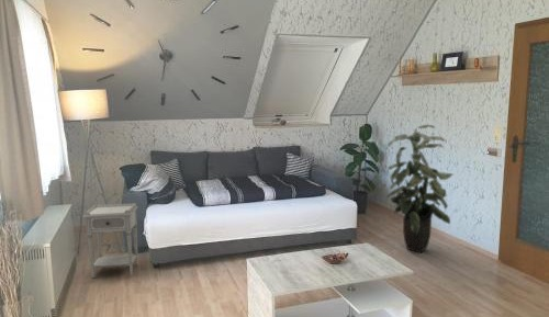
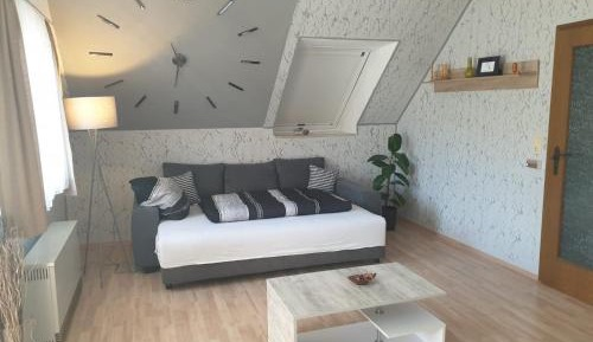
- nightstand [81,202,139,279]
- indoor plant [385,124,455,254]
